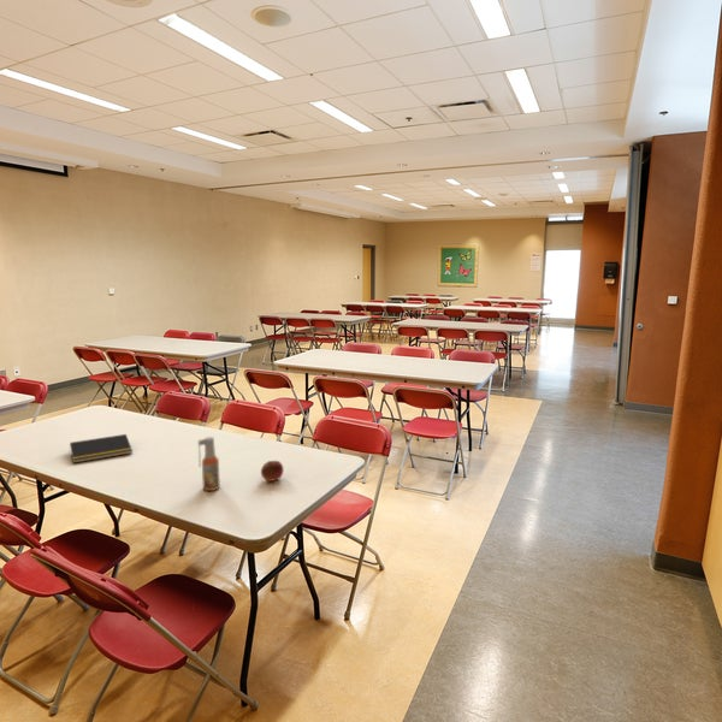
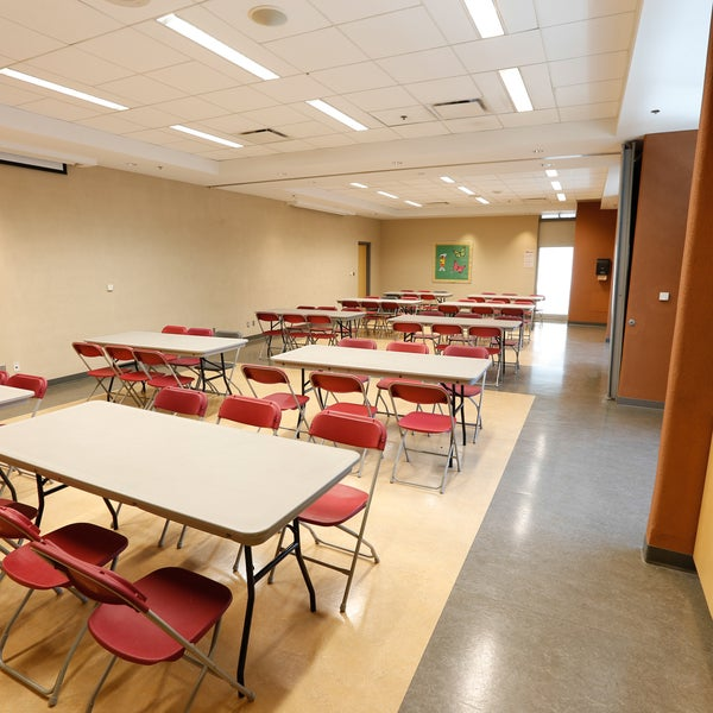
- fruit [260,460,285,483]
- notepad [69,433,134,464]
- spray bottle [197,436,221,492]
